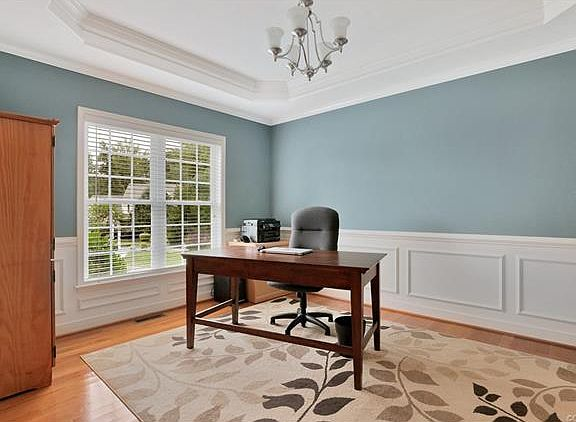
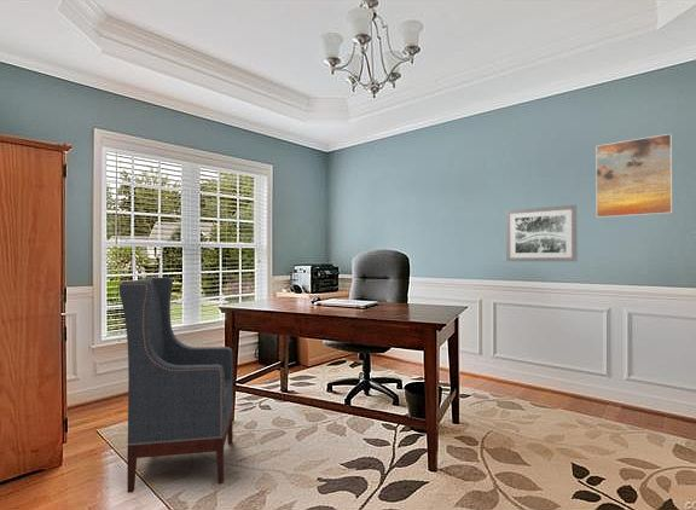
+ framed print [594,133,673,219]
+ wall art [505,204,579,262]
+ armchair [117,277,234,494]
